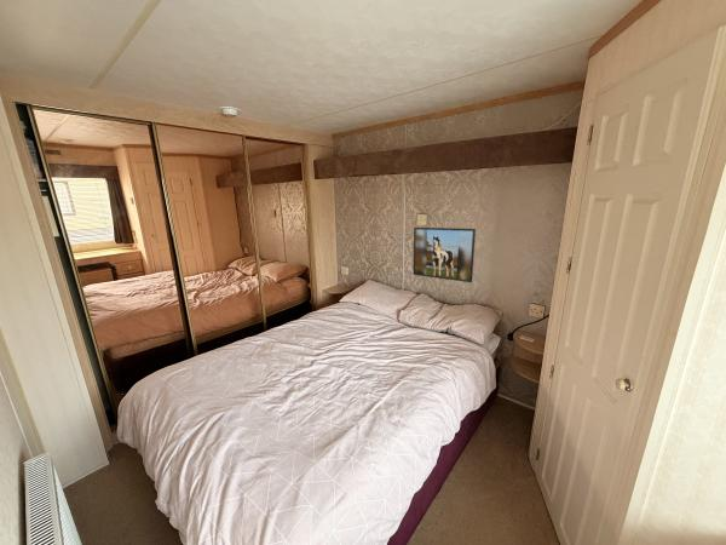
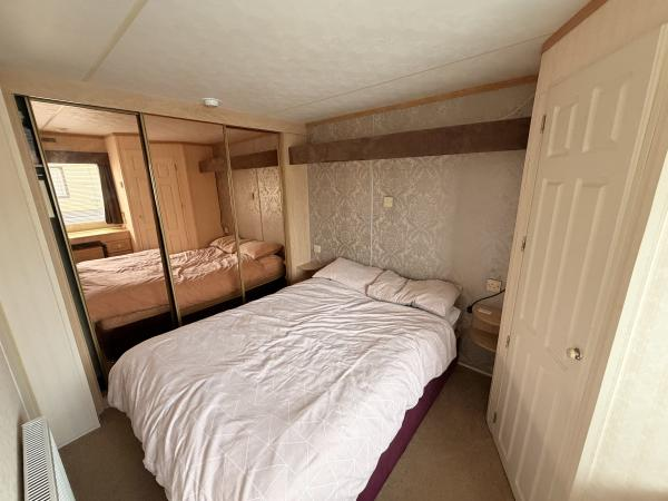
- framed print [411,226,477,283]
